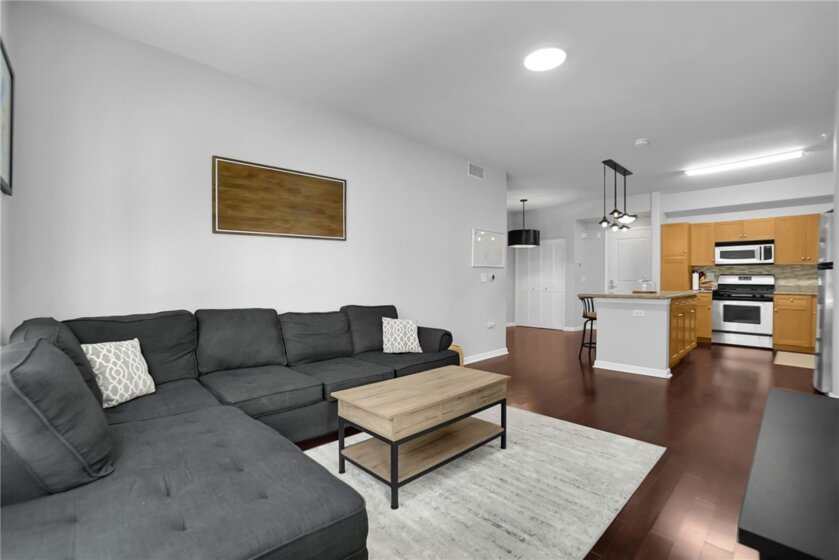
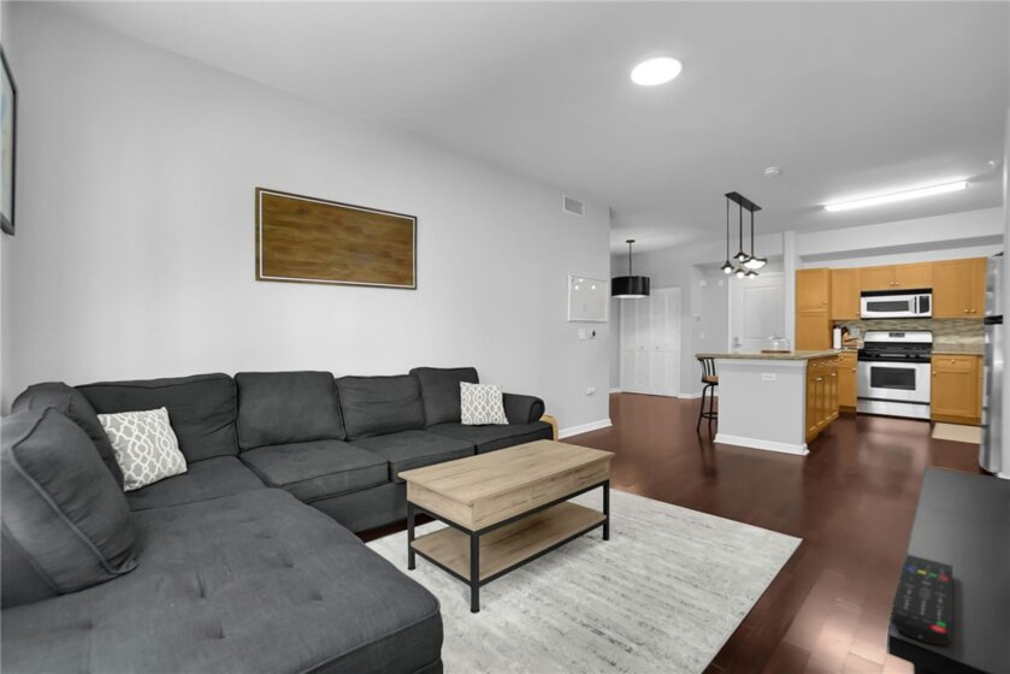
+ remote control [891,552,953,645]
